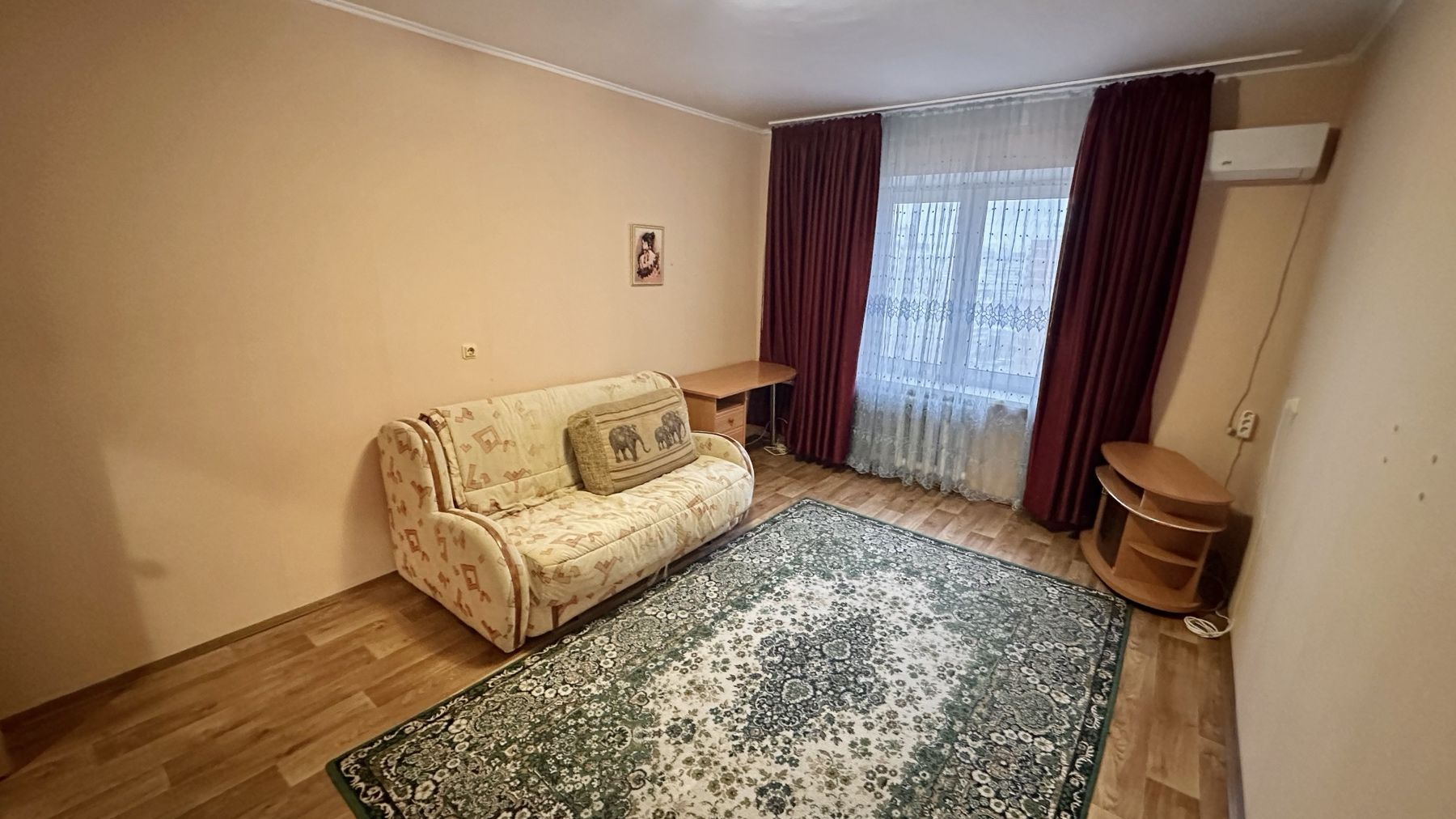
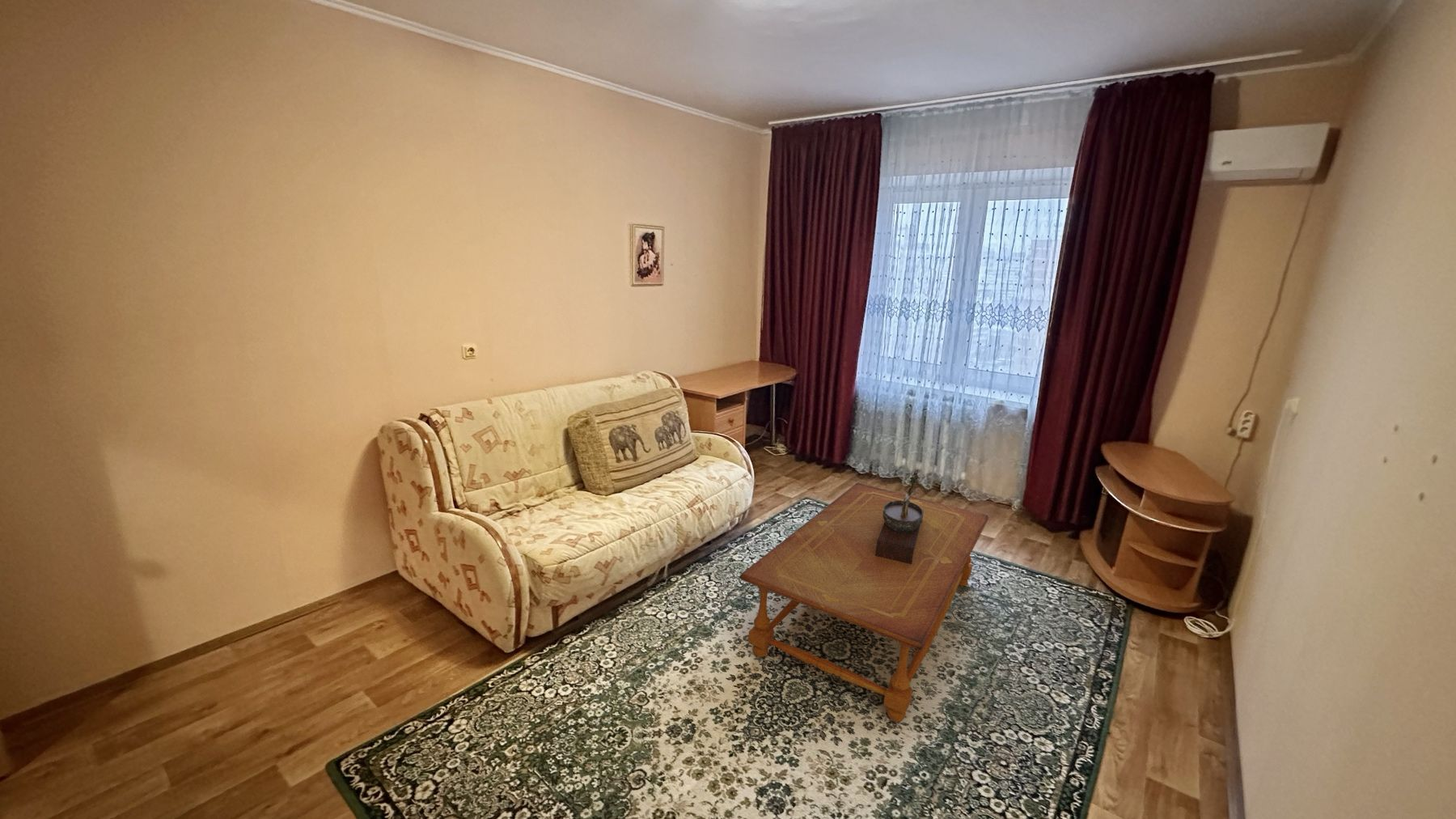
+ coffee table [739,482,989,723]
+ bonsai tree [875,469,924,564]
